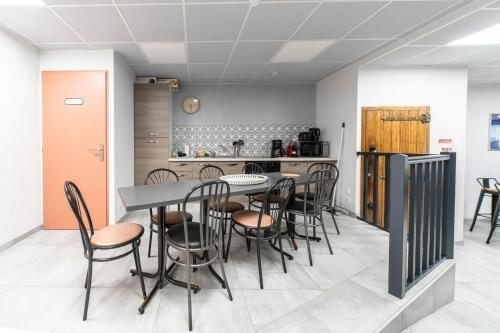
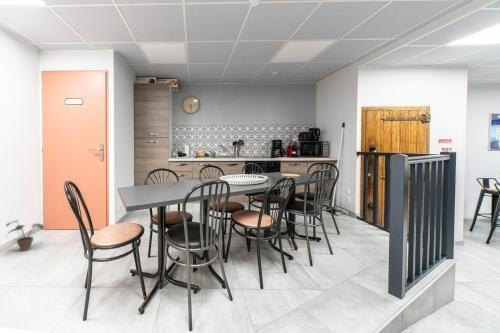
+ potted plant [5,219,44,252]
